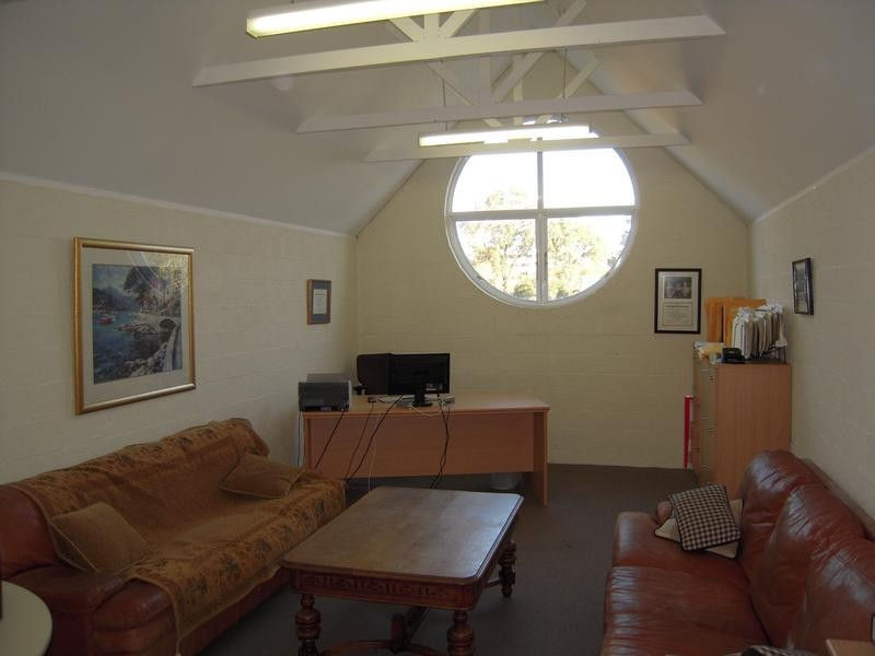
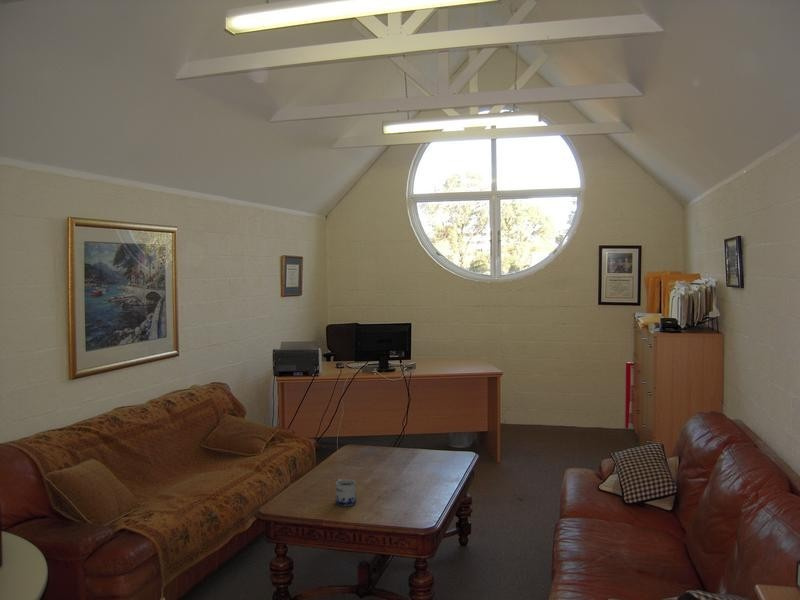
+ mug [335,478,357,507]
